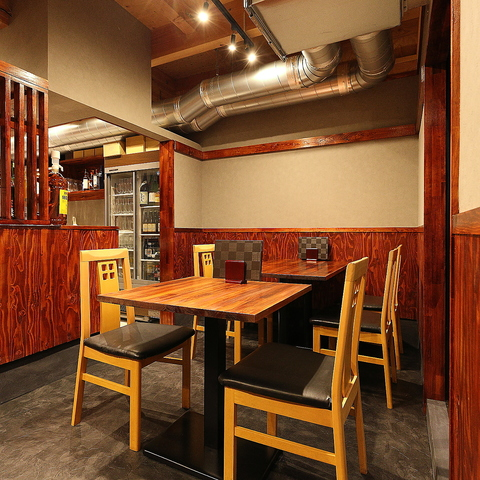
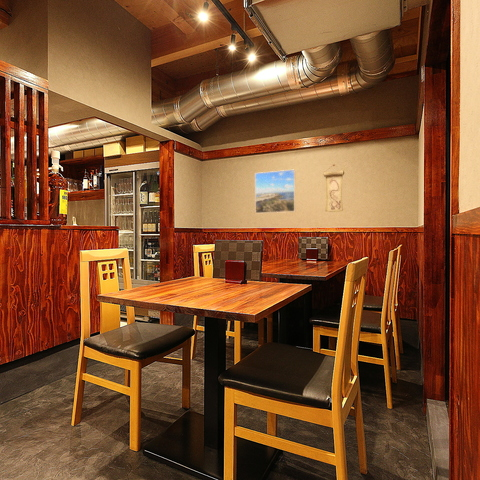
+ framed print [254,169,296,214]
+ wall scroll [322,163,345,213]
